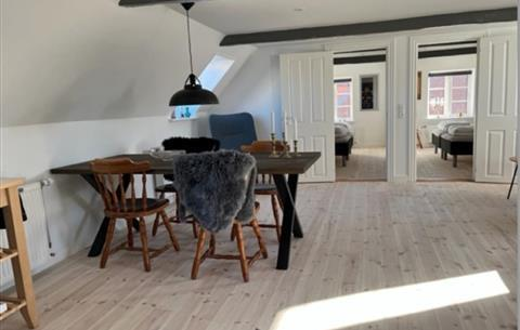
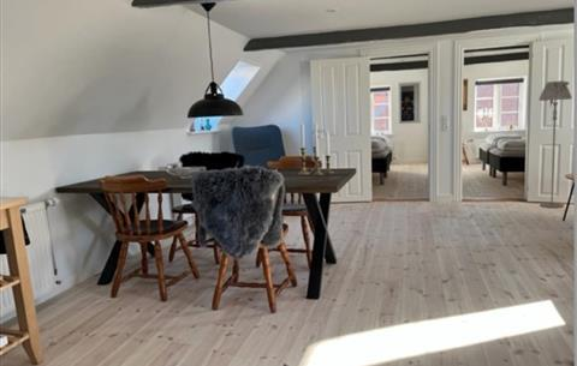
+ floor lamp [539,80,573,209]
